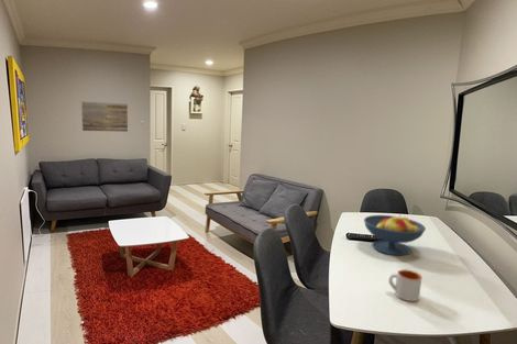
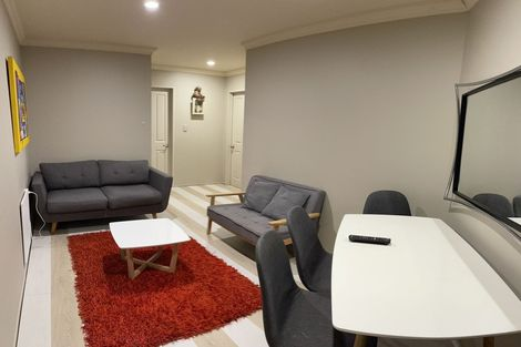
- mug [387,268,424,302]
- fruit bowl [363,213,427,256]
- wall art [80,100,129,133]
